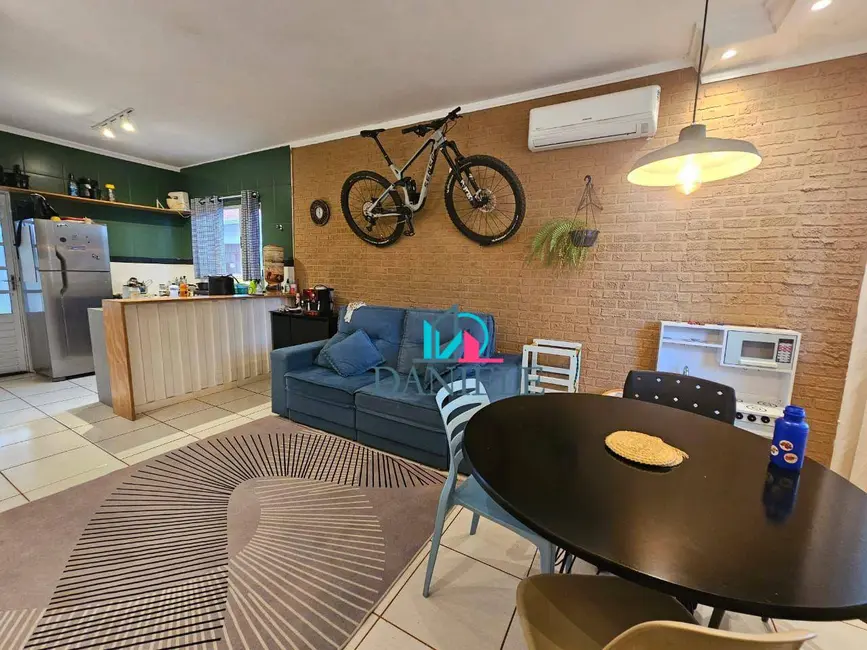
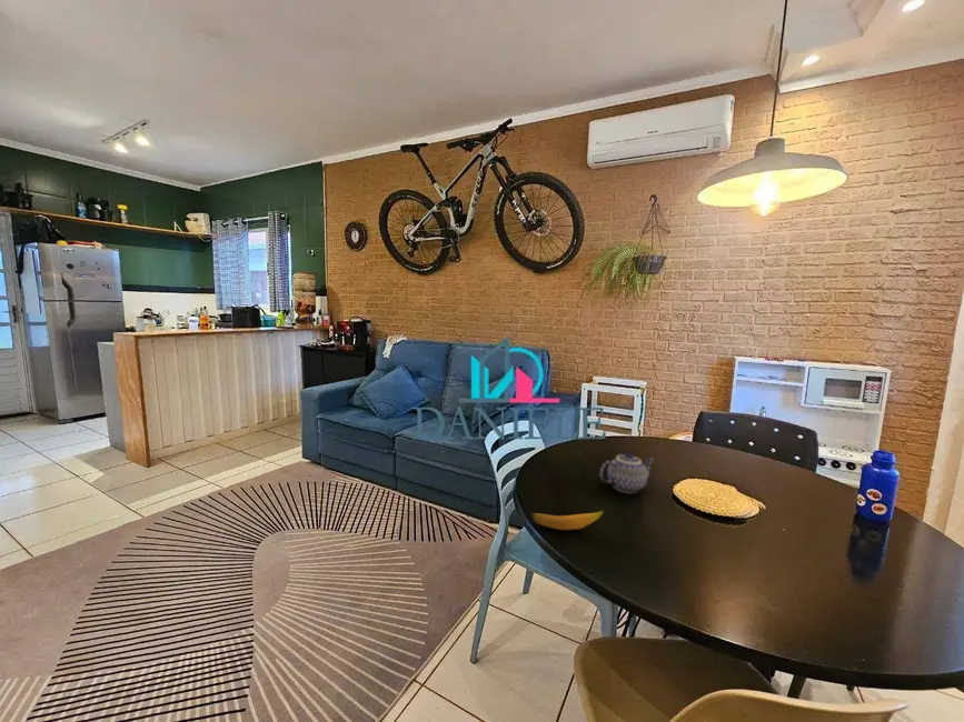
+ teapot [599,451,656,494]
+ banana [529,509,606,531]
